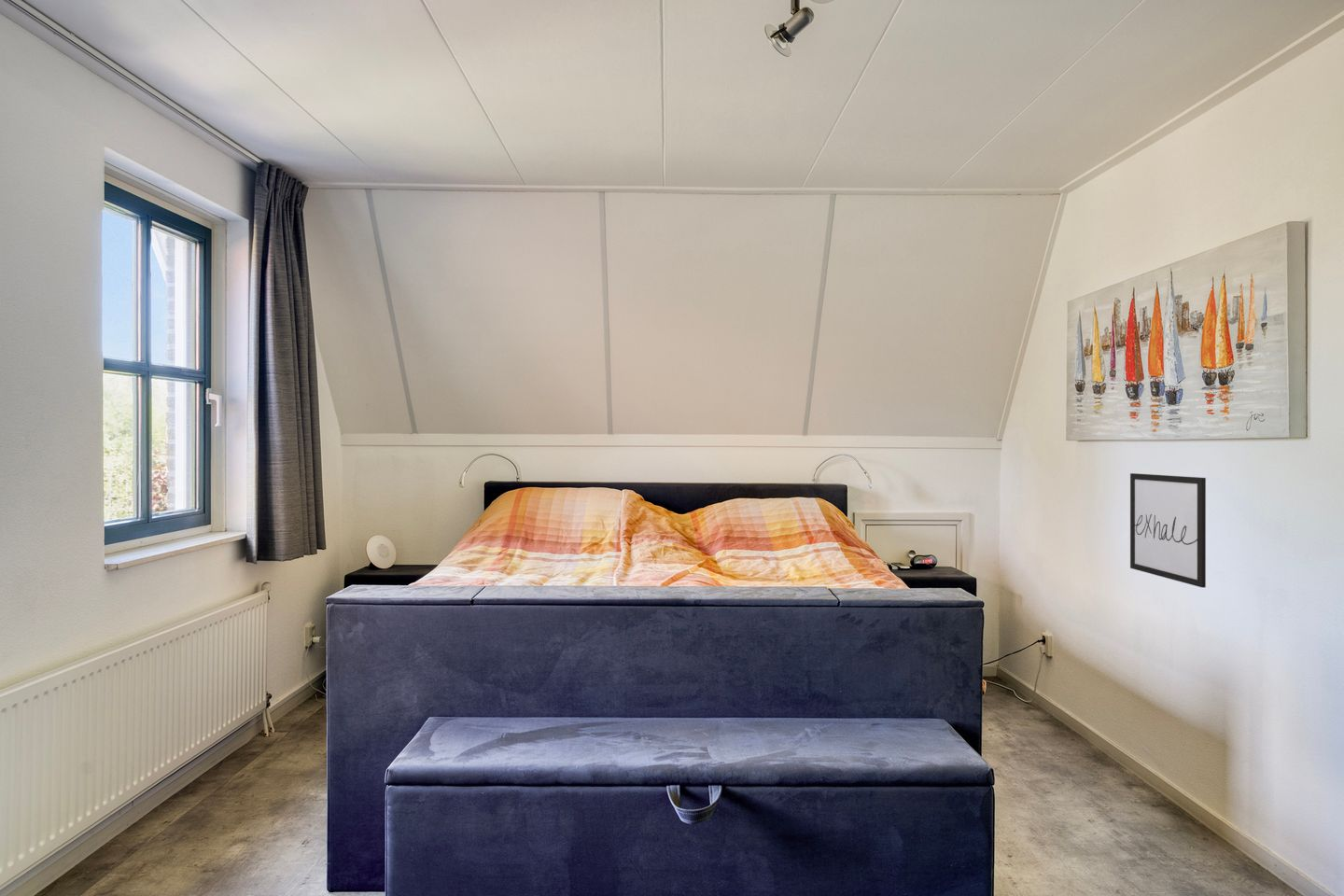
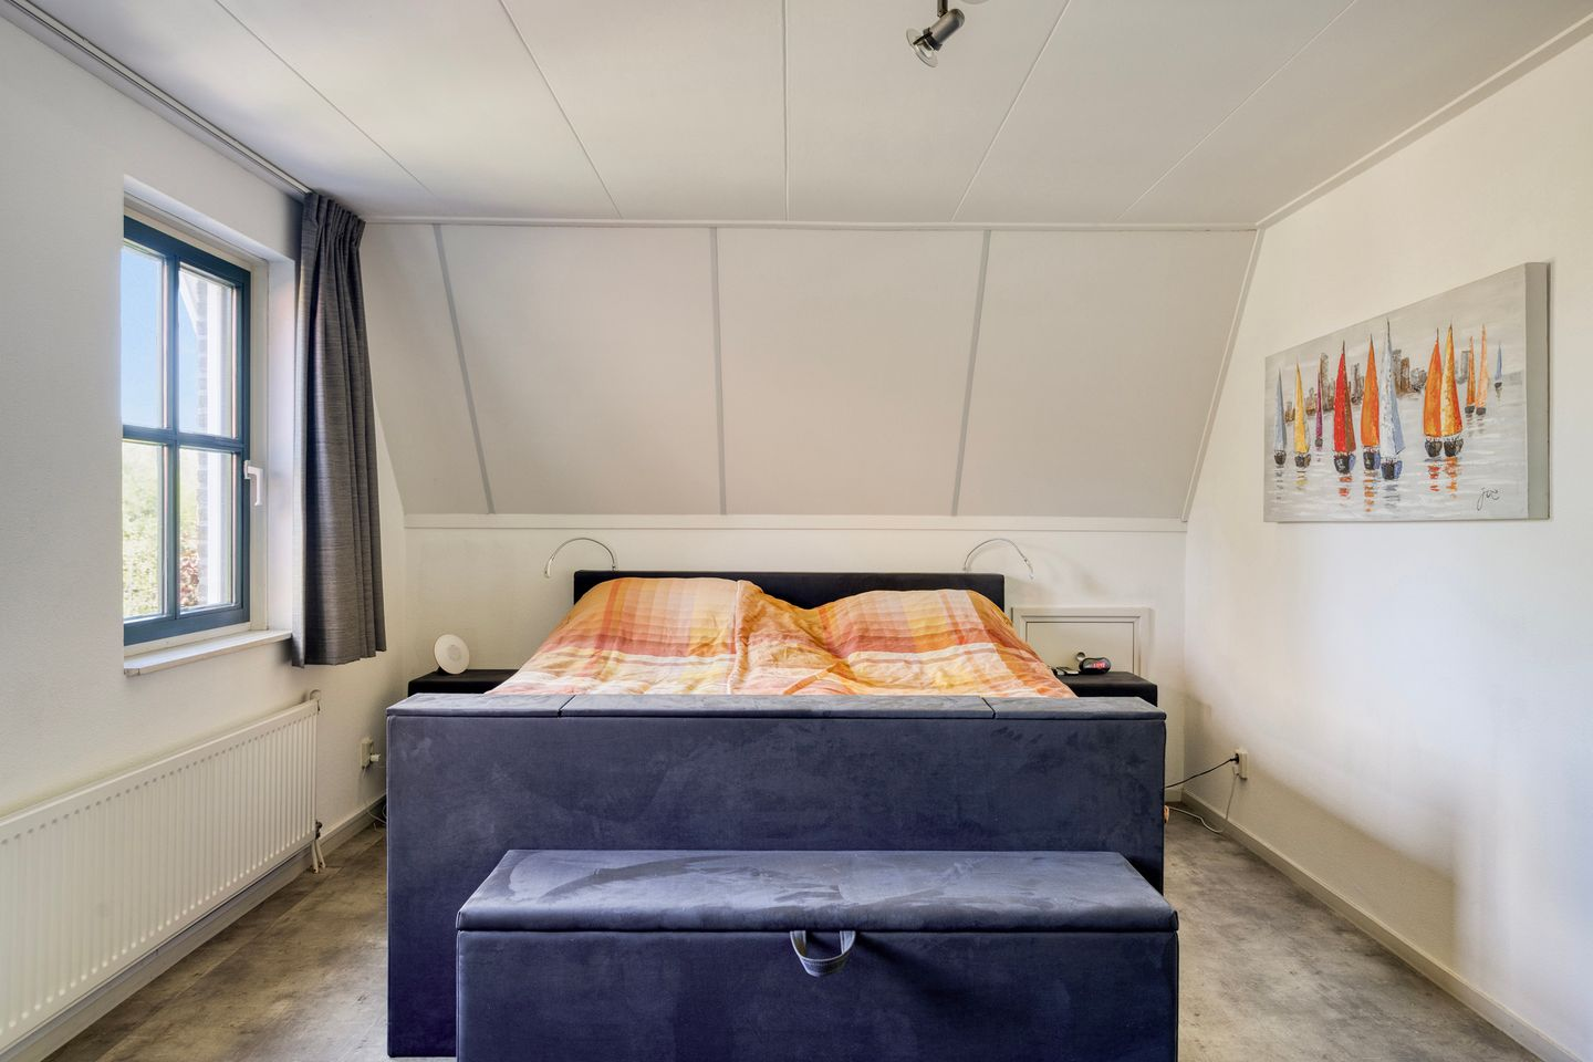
- wall art [1129,472,1207,589]
